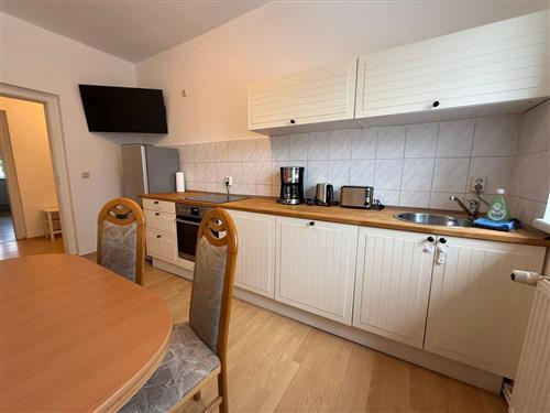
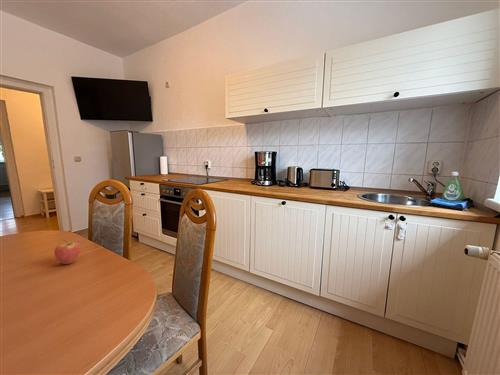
+ fruit [53,239,82,265]
